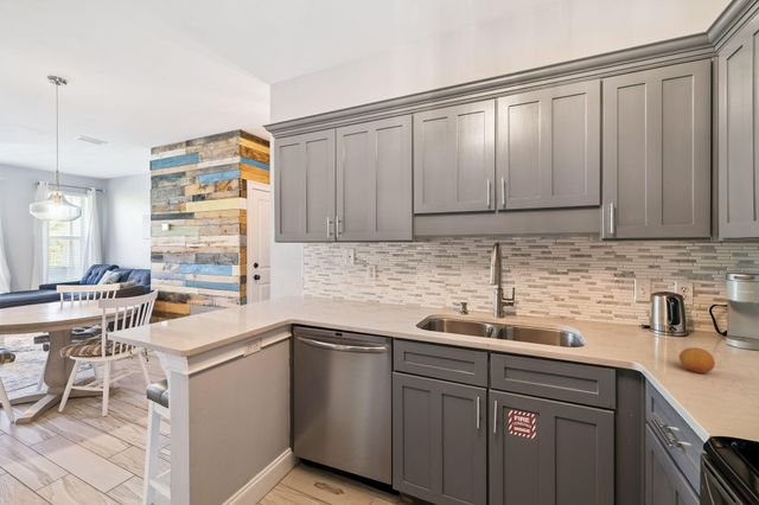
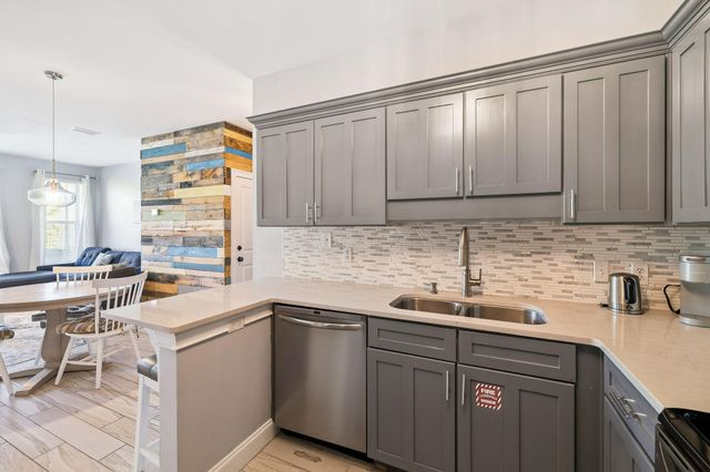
- fruit [678,346,716,373]
